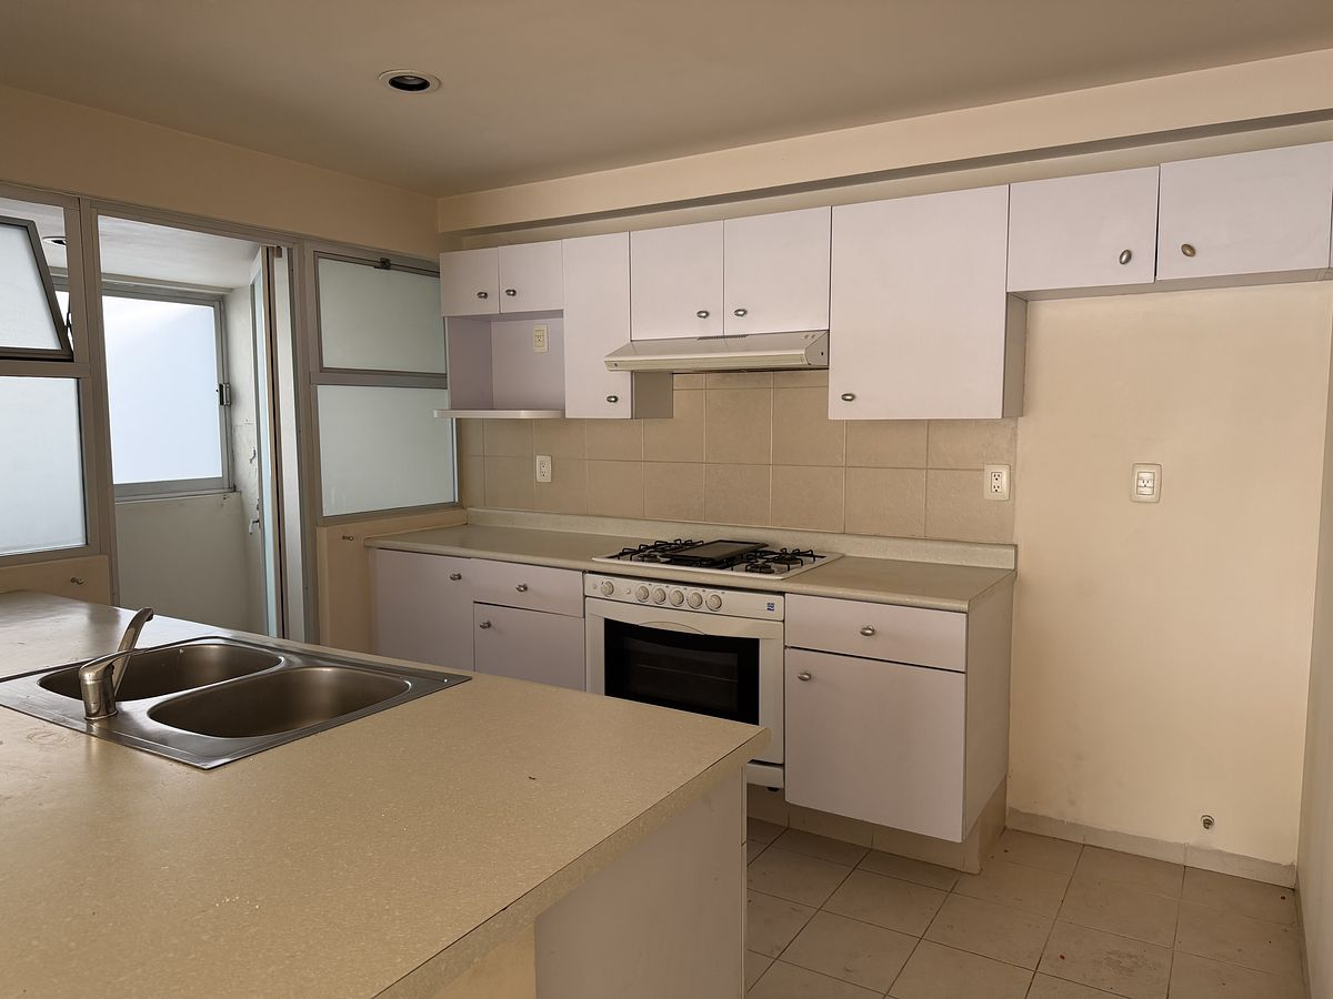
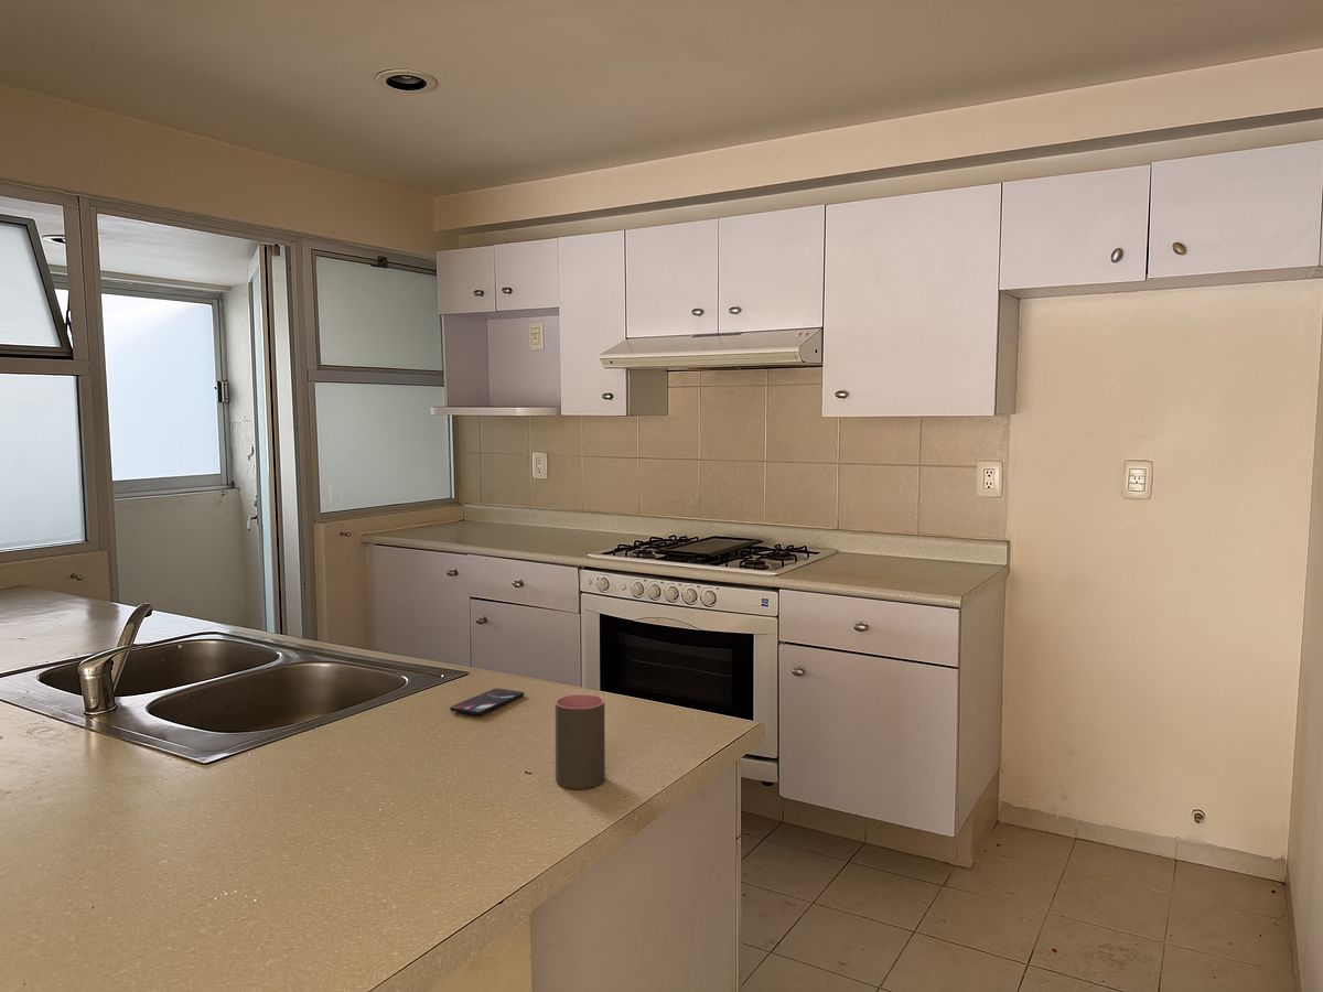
+ smartphone [449,688,525,715]
+ cup [555,693,606,790]
